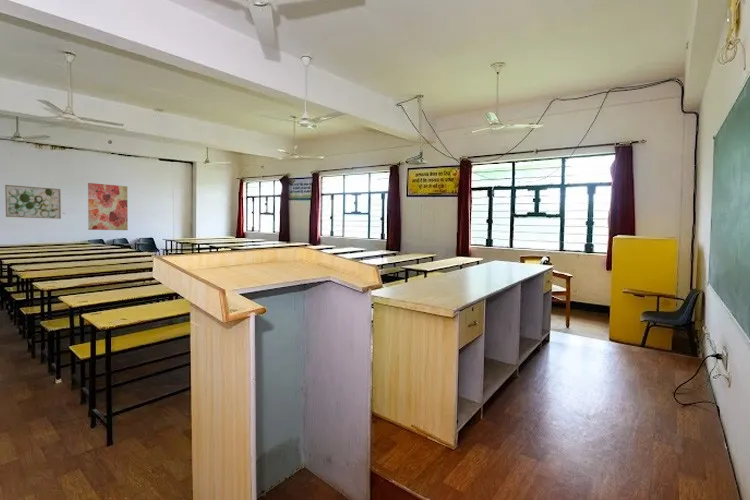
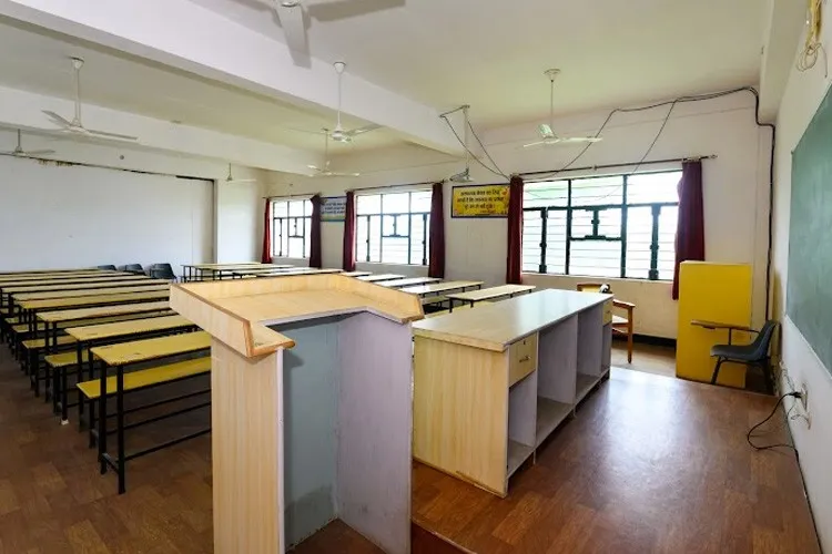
- wall art [87,182,129,231]
- wall art [4,184,62,220]
